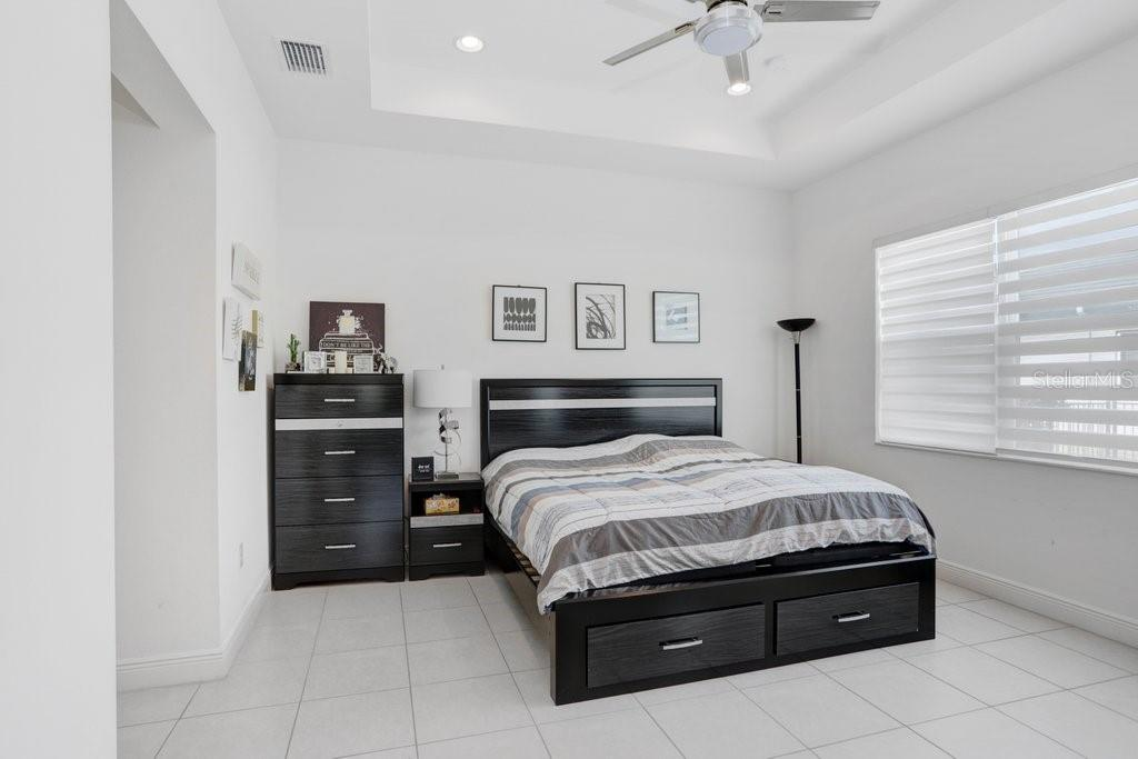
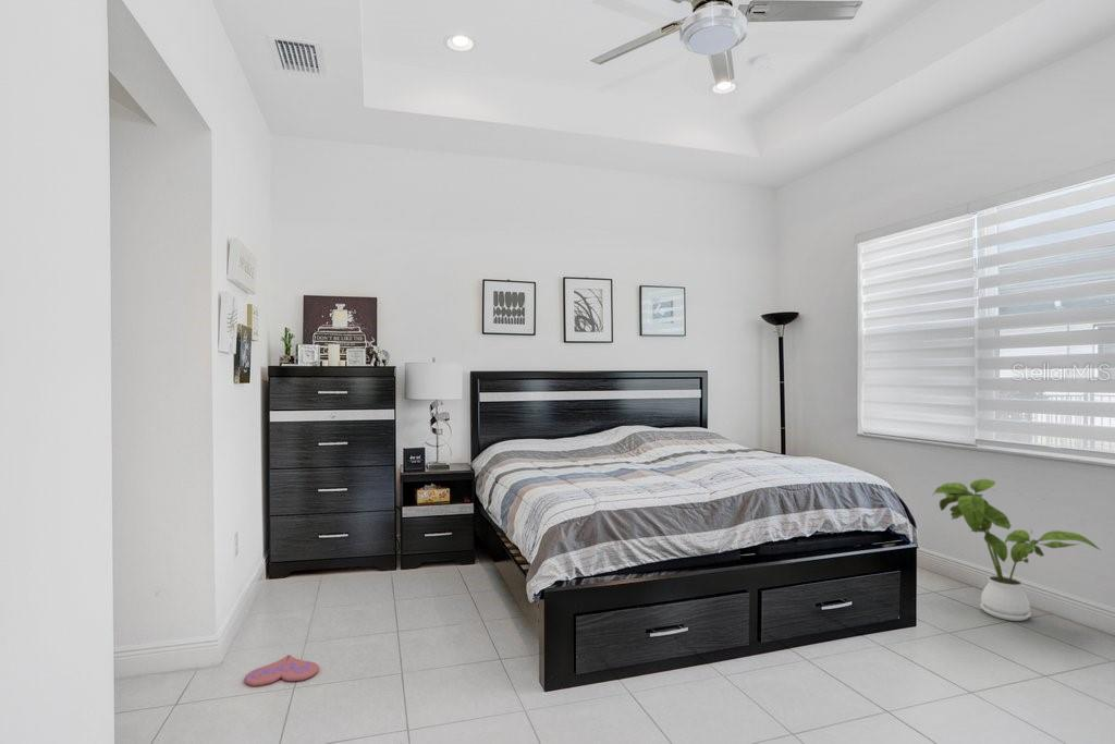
+ house plant [932,478,1102,622]
+ slippers [243,654,320,687]
